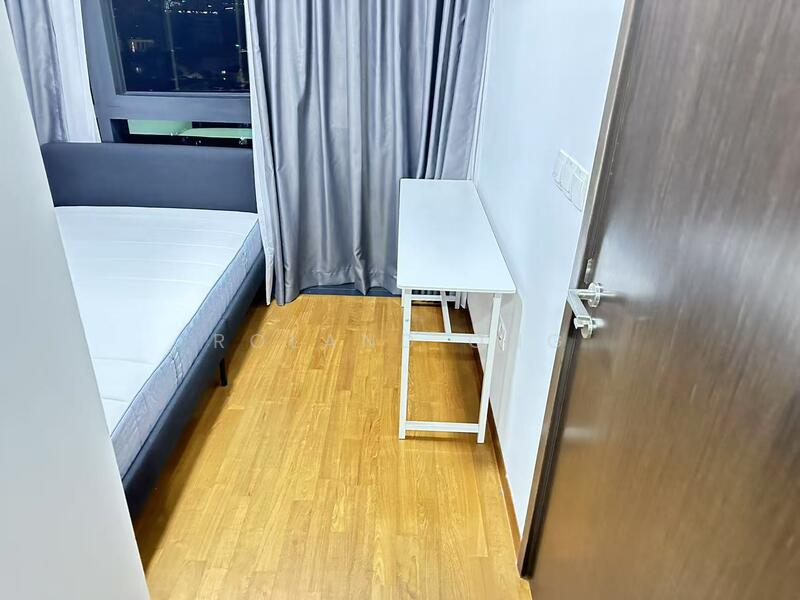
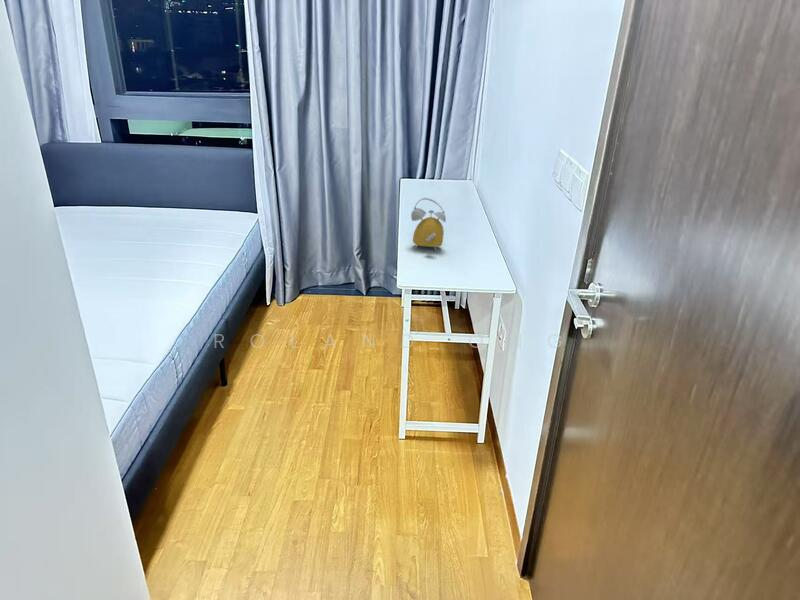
+ alarm clock [410,197,447,252]
